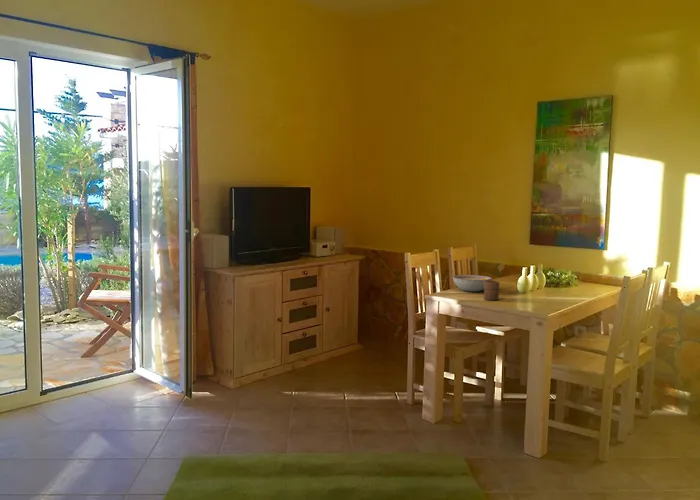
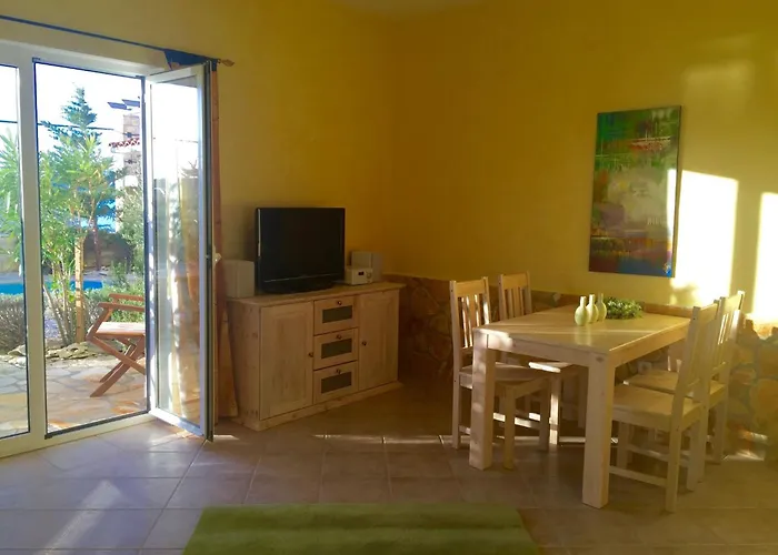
- bowl [451,274,493,292]
- cup [483,279,501,301]
